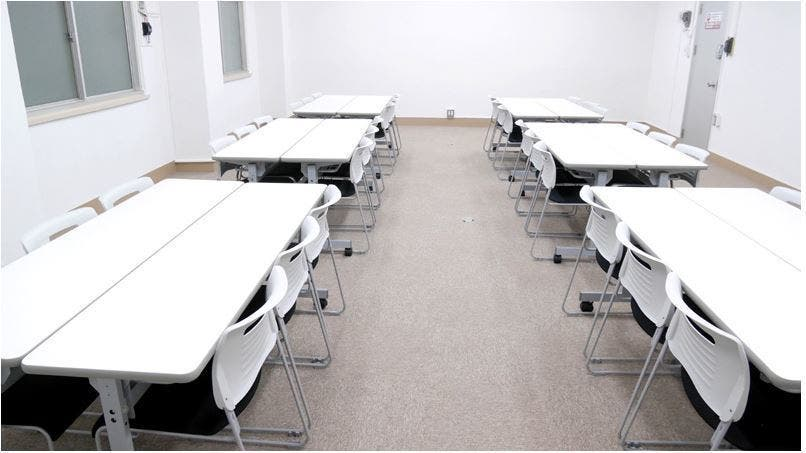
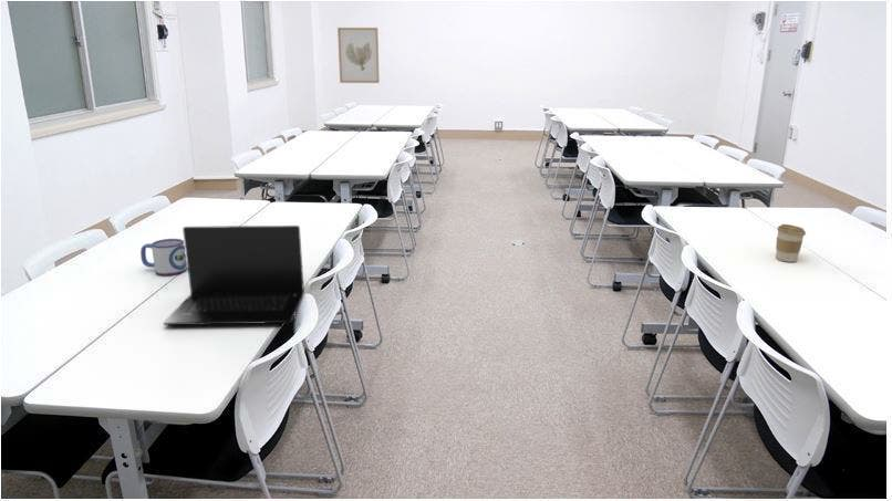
+ wall art [336,27,381,84]
+ coffee cup [775,223,807,263]
+ mug [139,238,188,276]
+ laptop [163,225,305,326]
